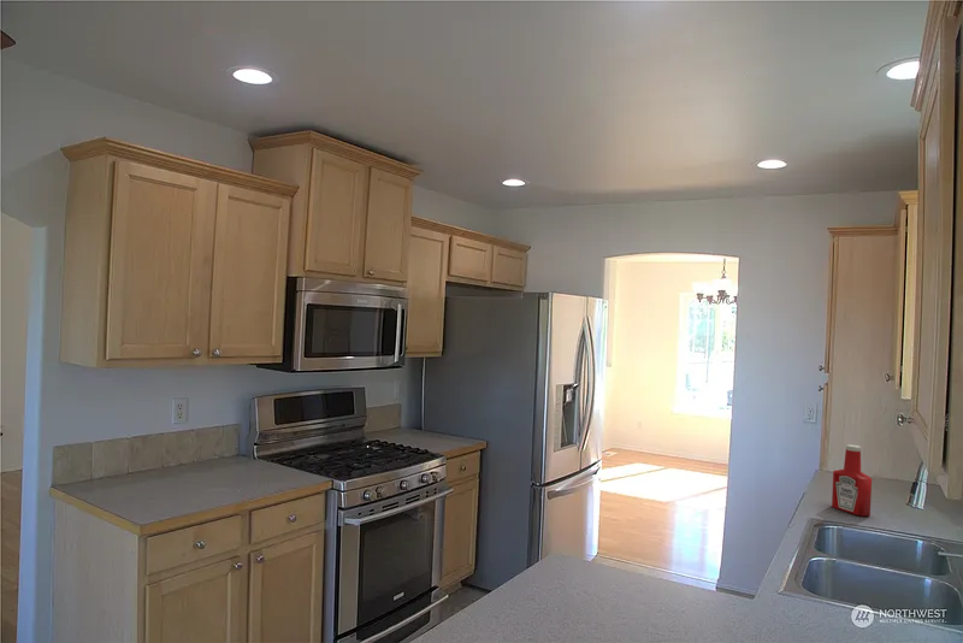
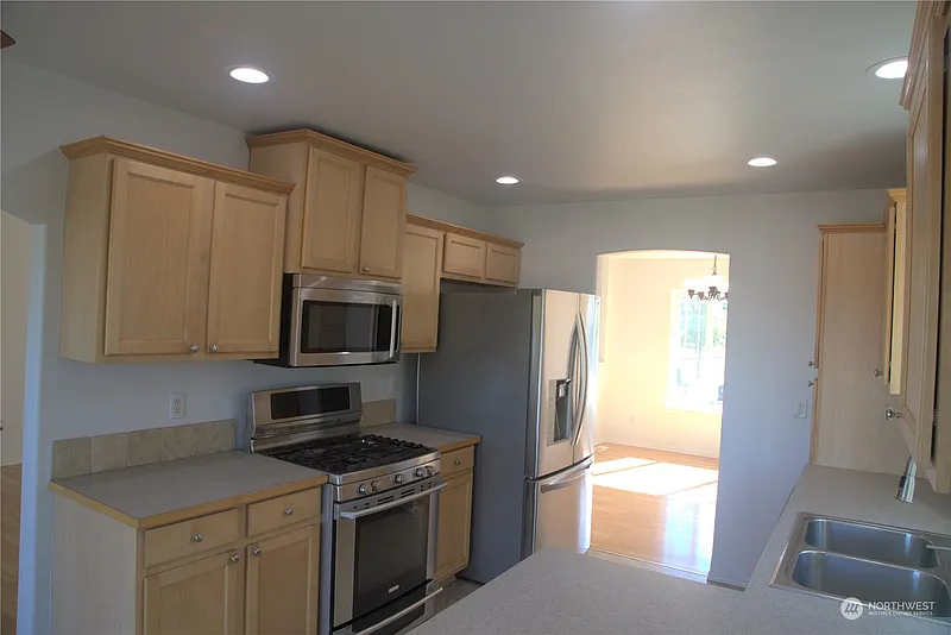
- soap bottle [831,443,873,518]
